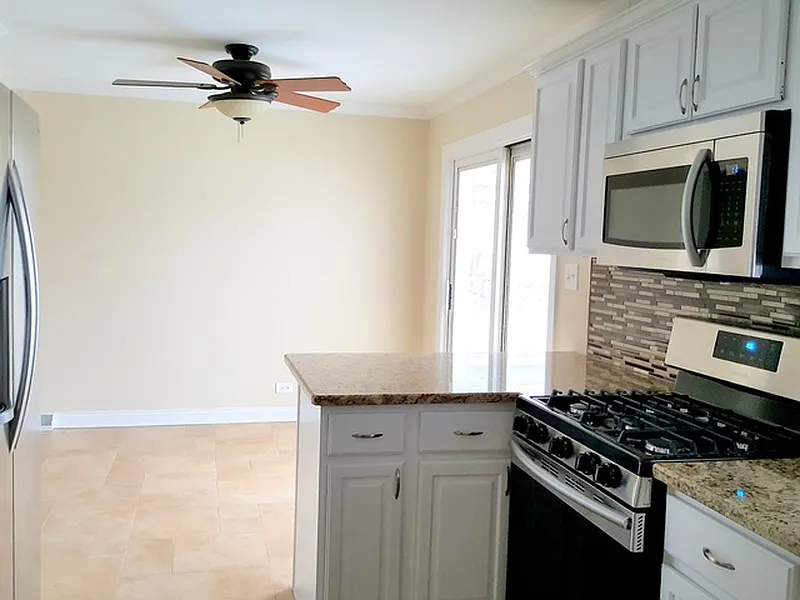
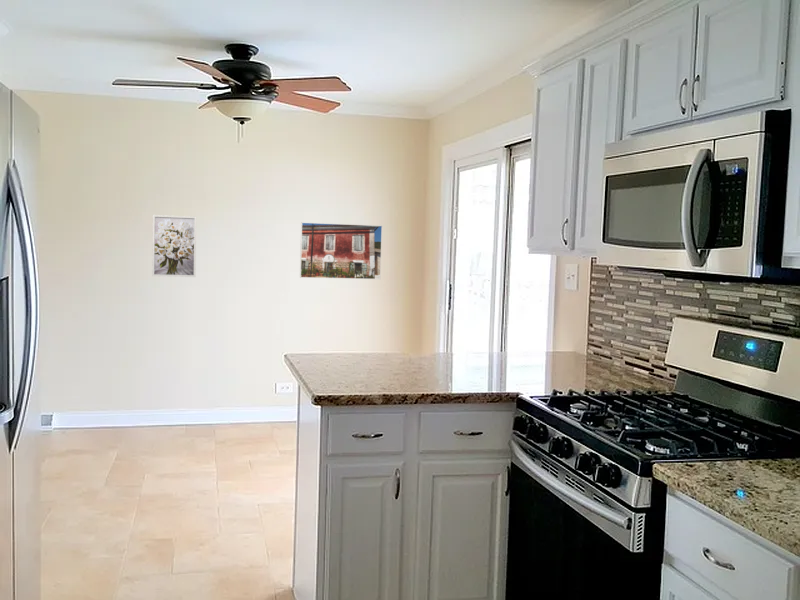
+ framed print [299,221,383,280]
+ wall art [151,214,197,278]
